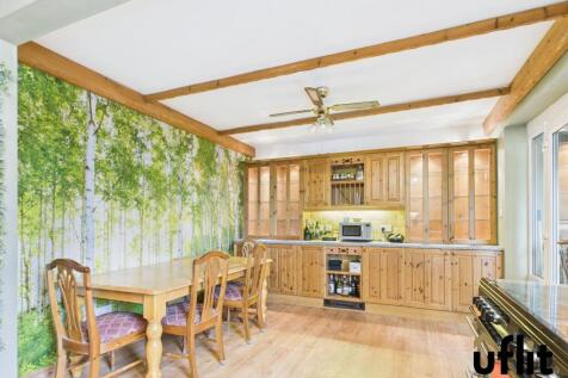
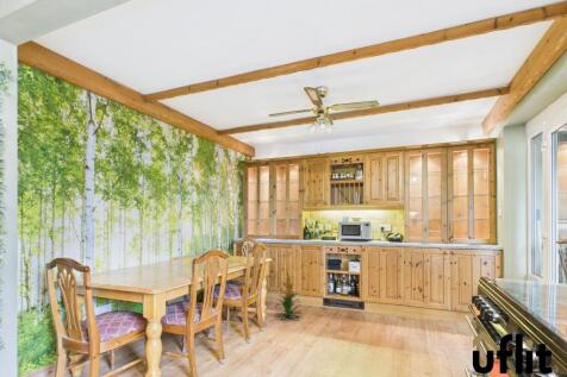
+ indoor plant [273,271,305,321]
